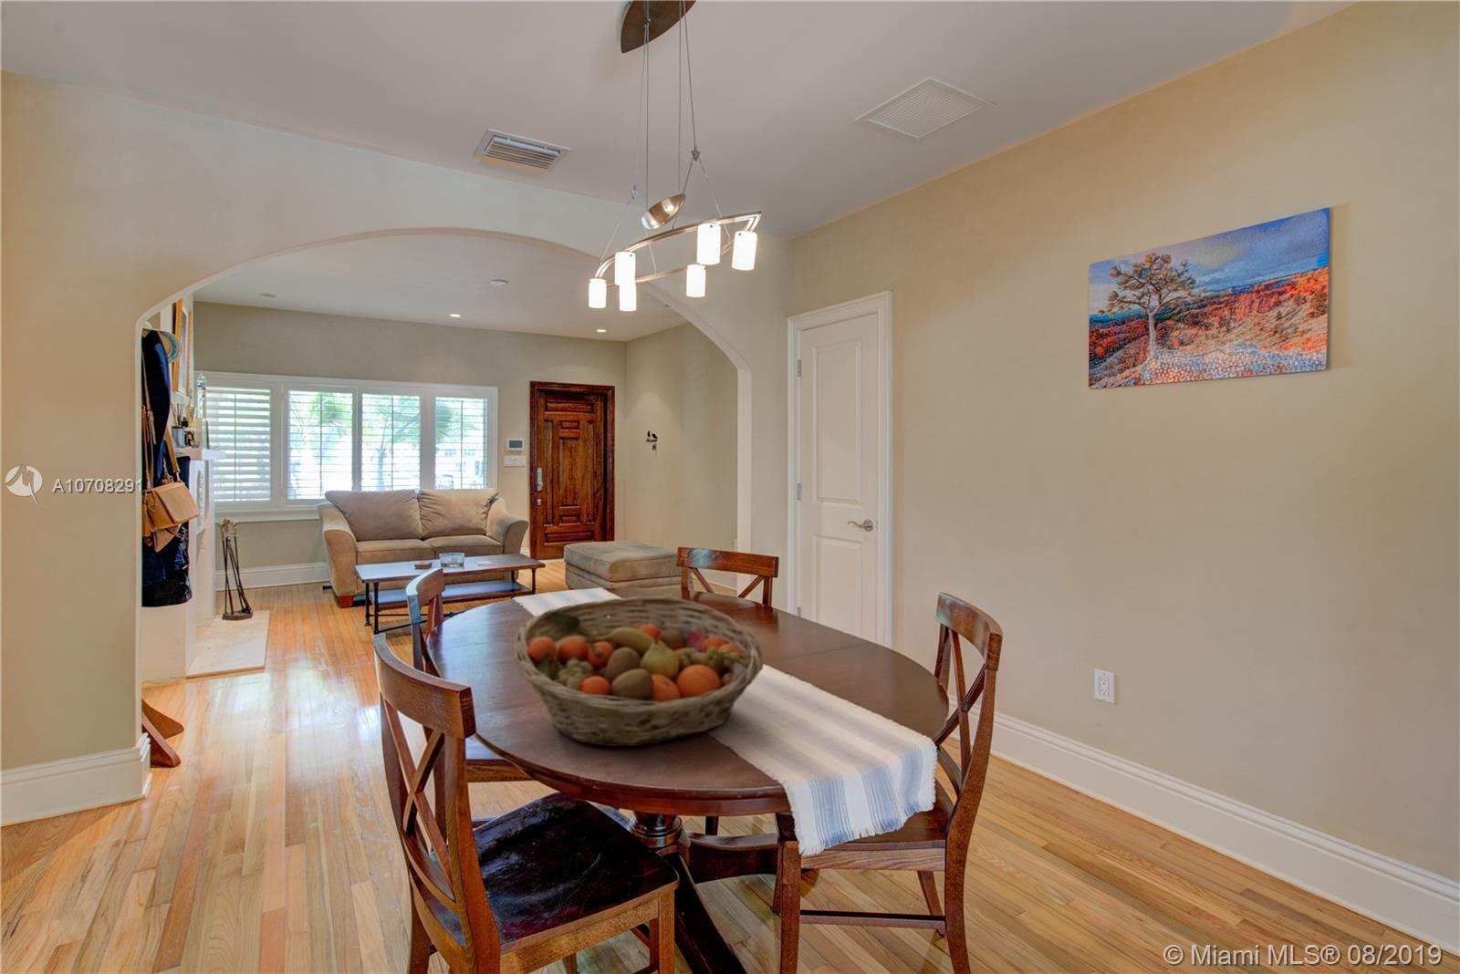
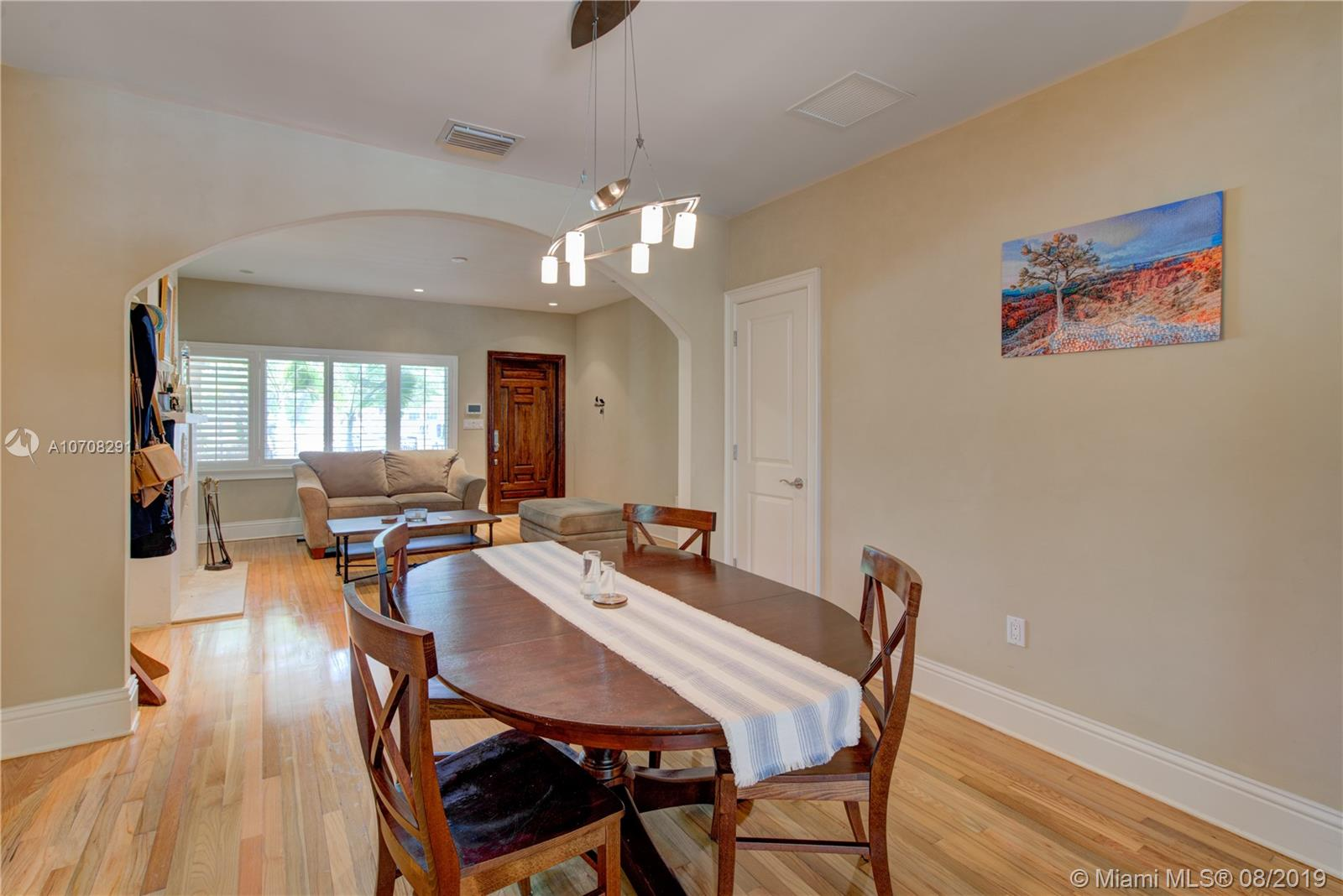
- fruit basket [513,596,764,747]
